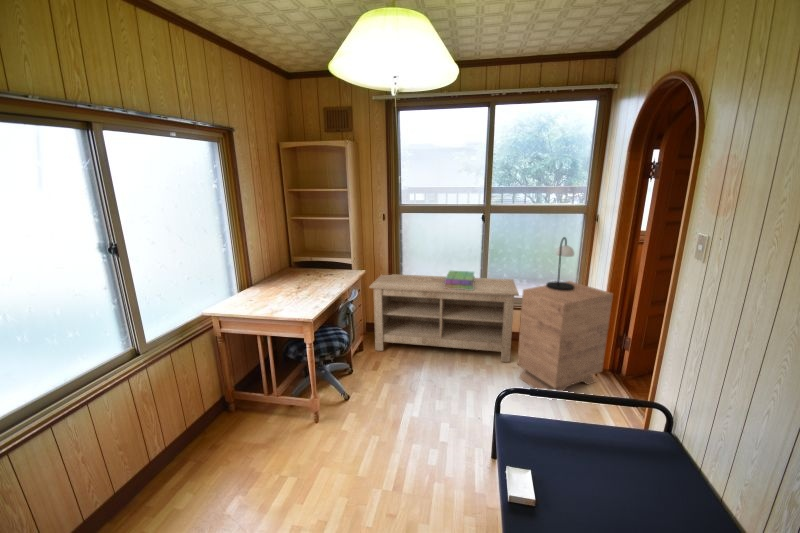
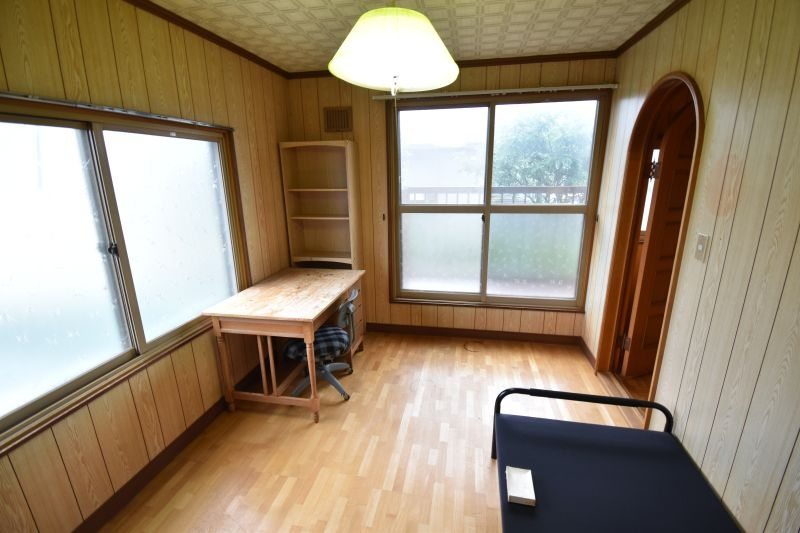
- nightstand [516,280,614,392]
- table lamp [545,236,575,291]
- storage bench [368,273,520,363]
- stack of books [444,270,476,290]
